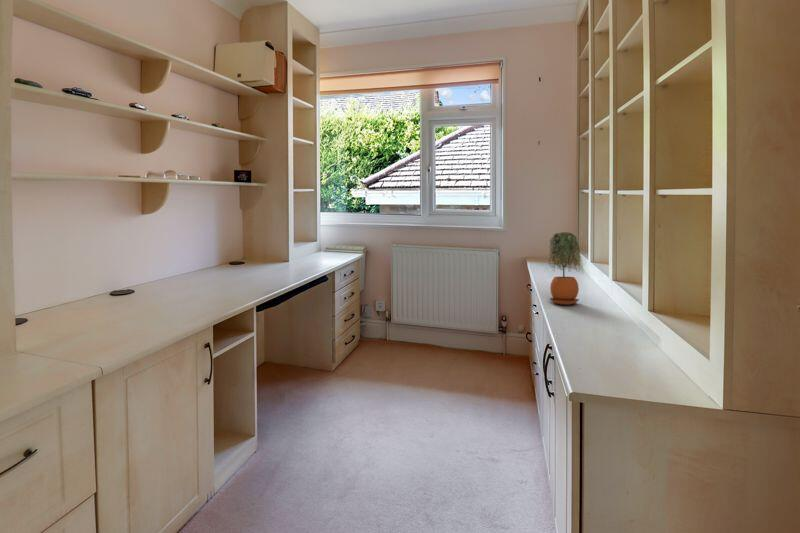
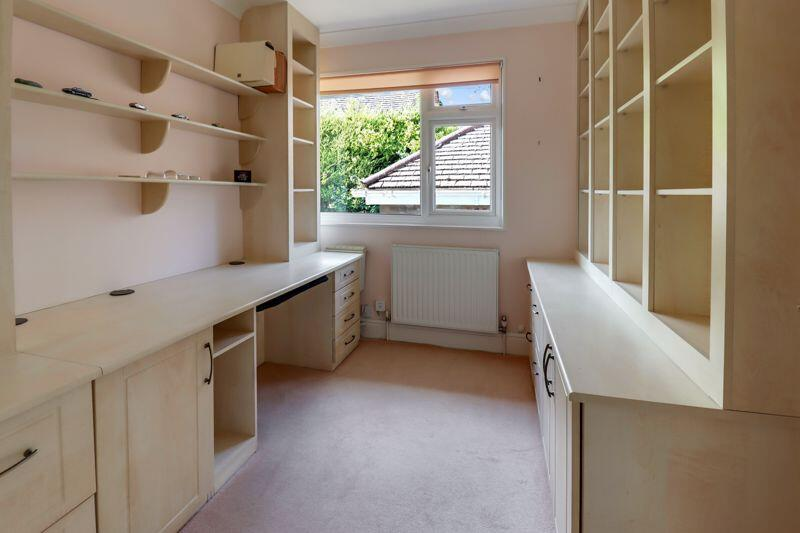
- potted plant [548,231,584,306]
